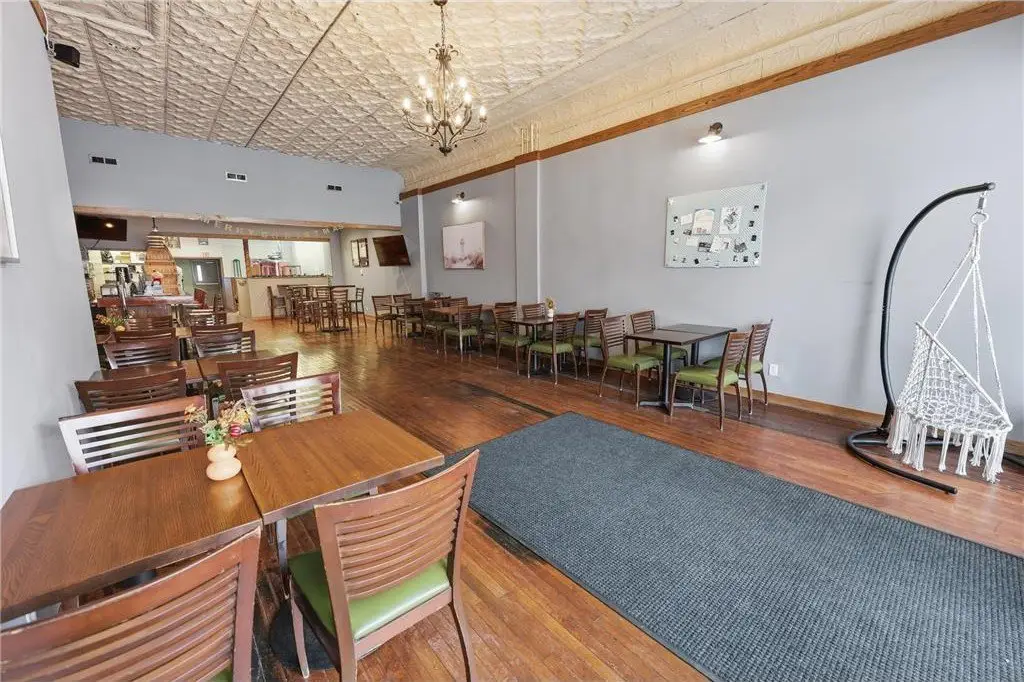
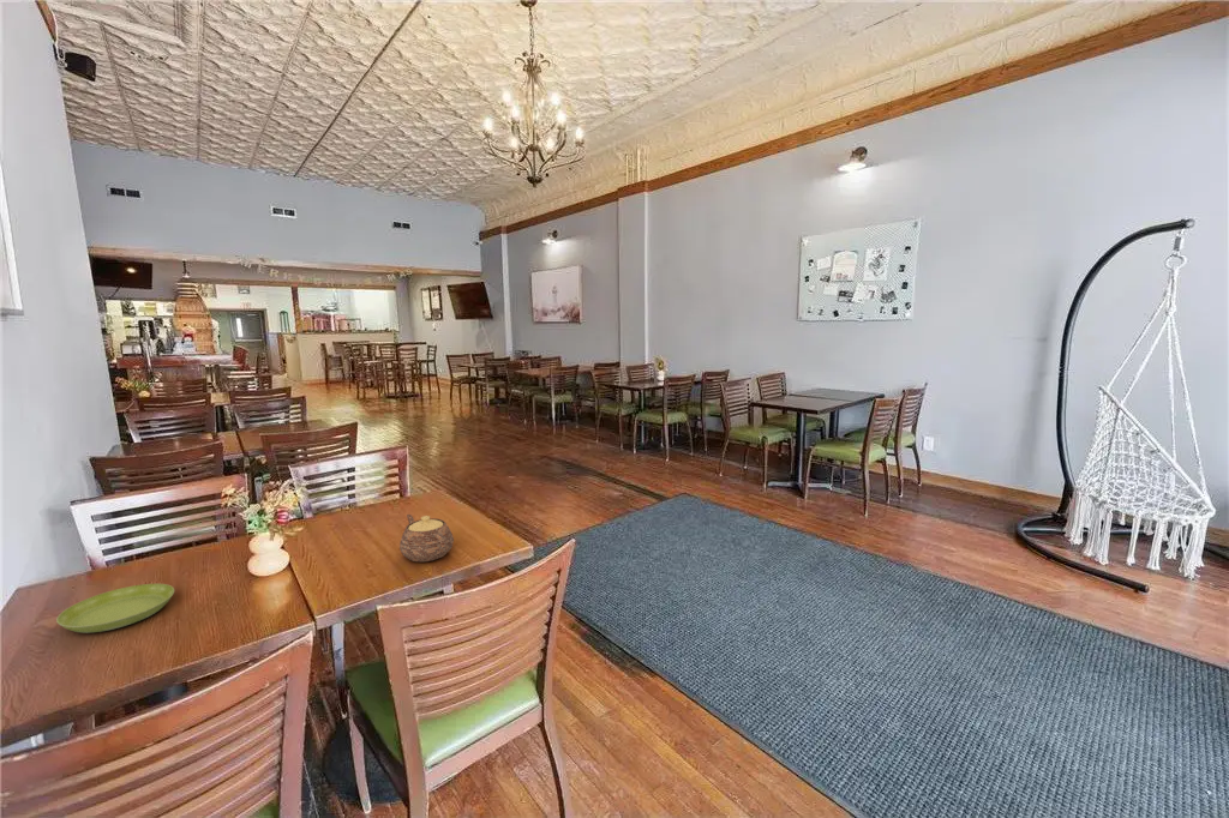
+ saucer [55,583,175,633]
+ teapot [398,513,455,563]
